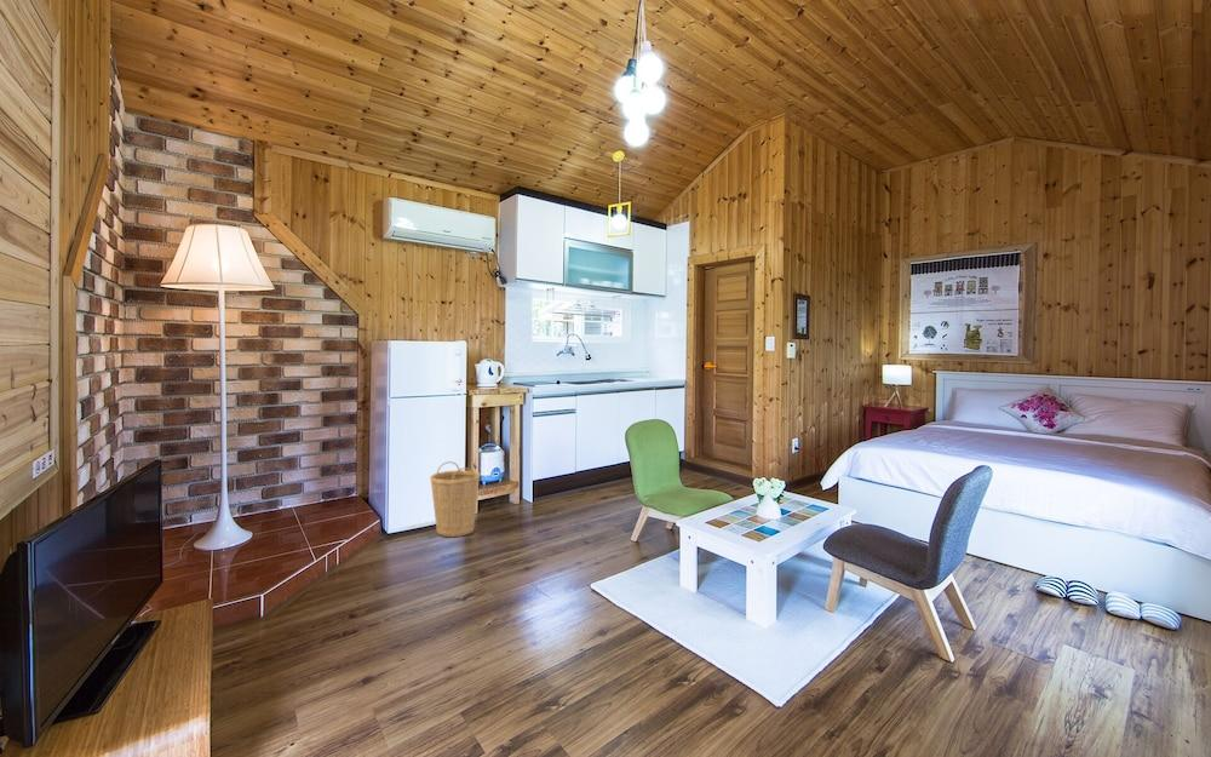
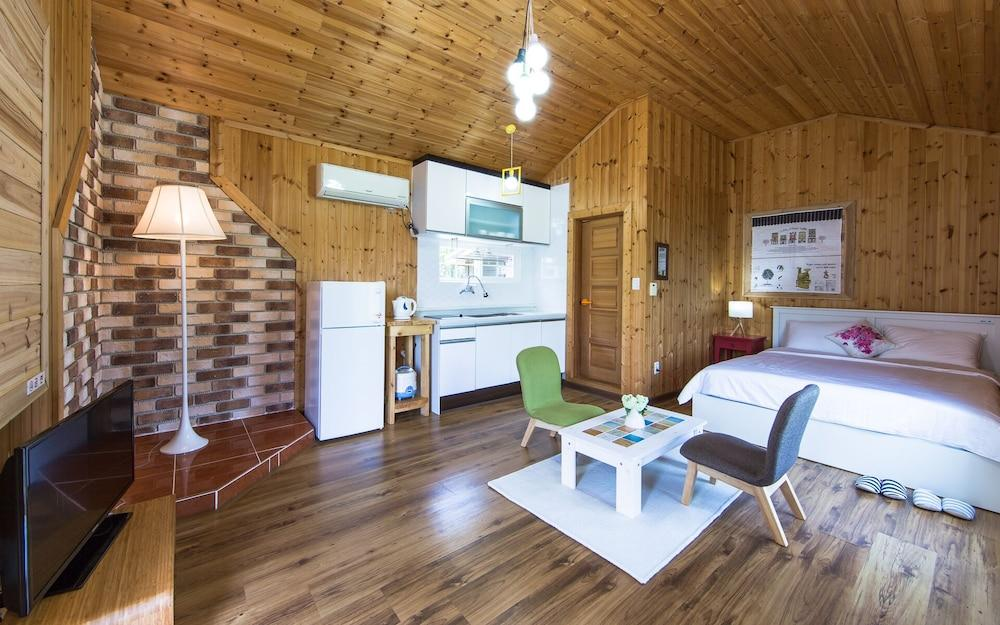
- basket [429,460,481,538]
